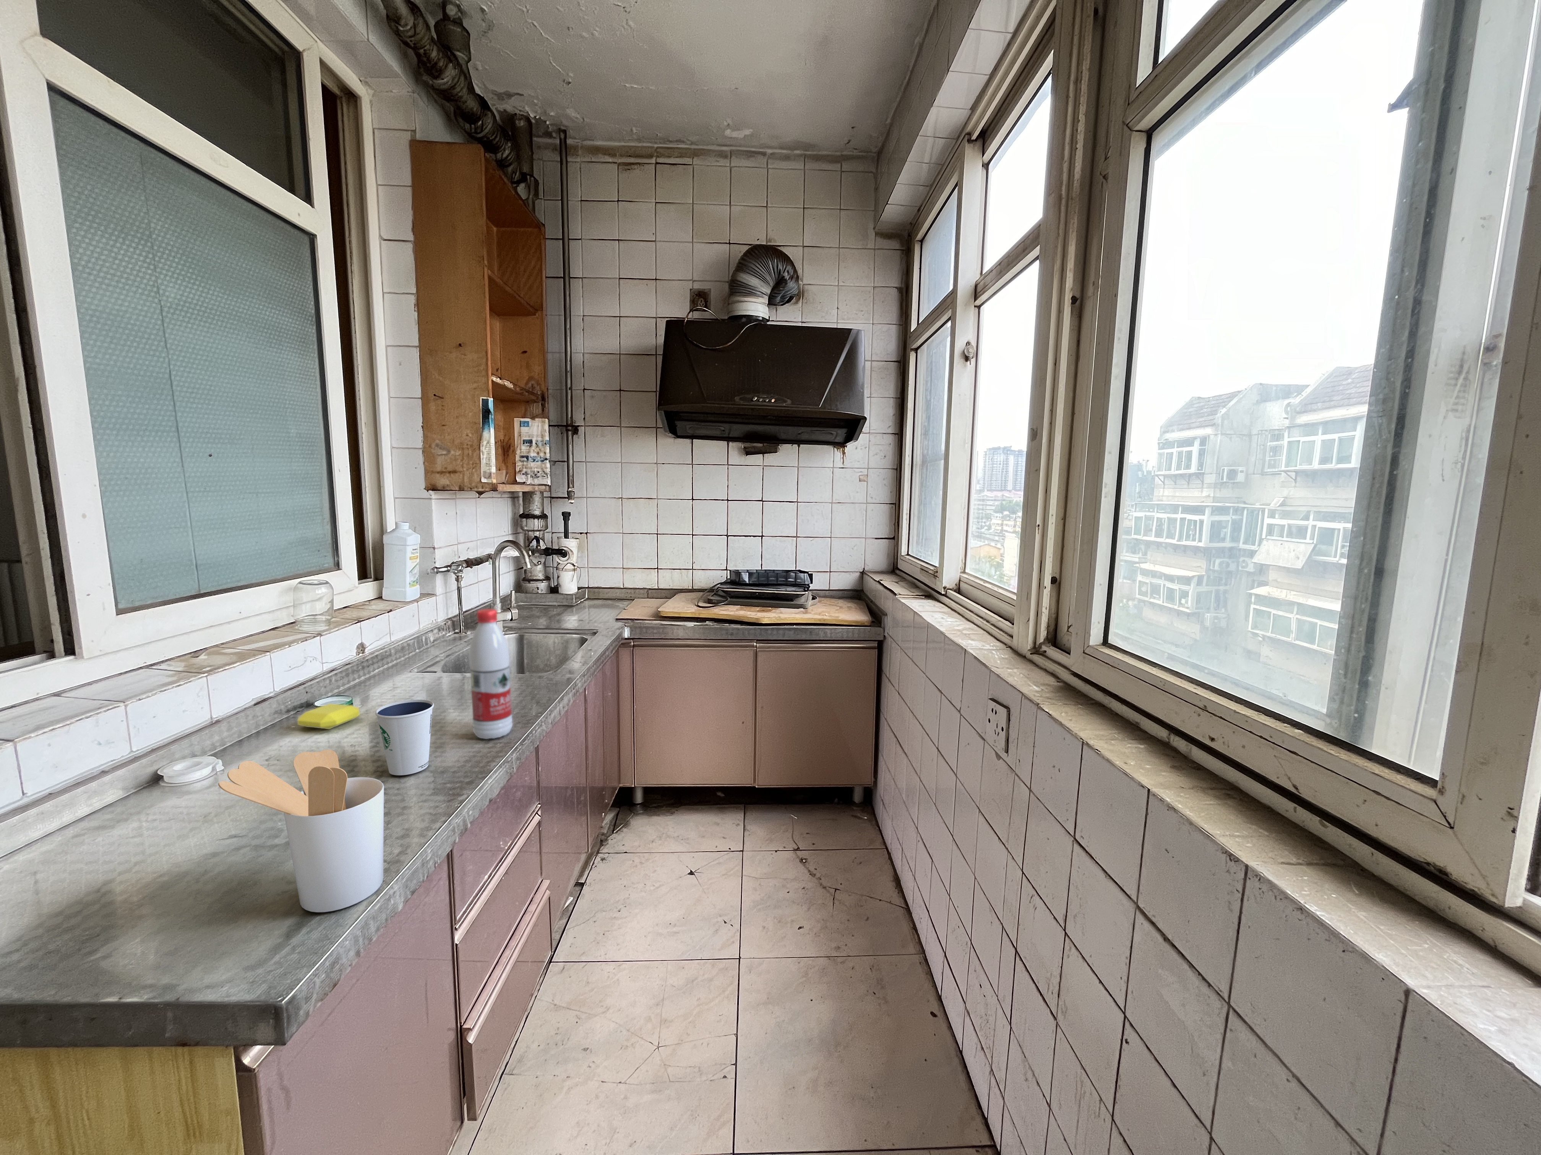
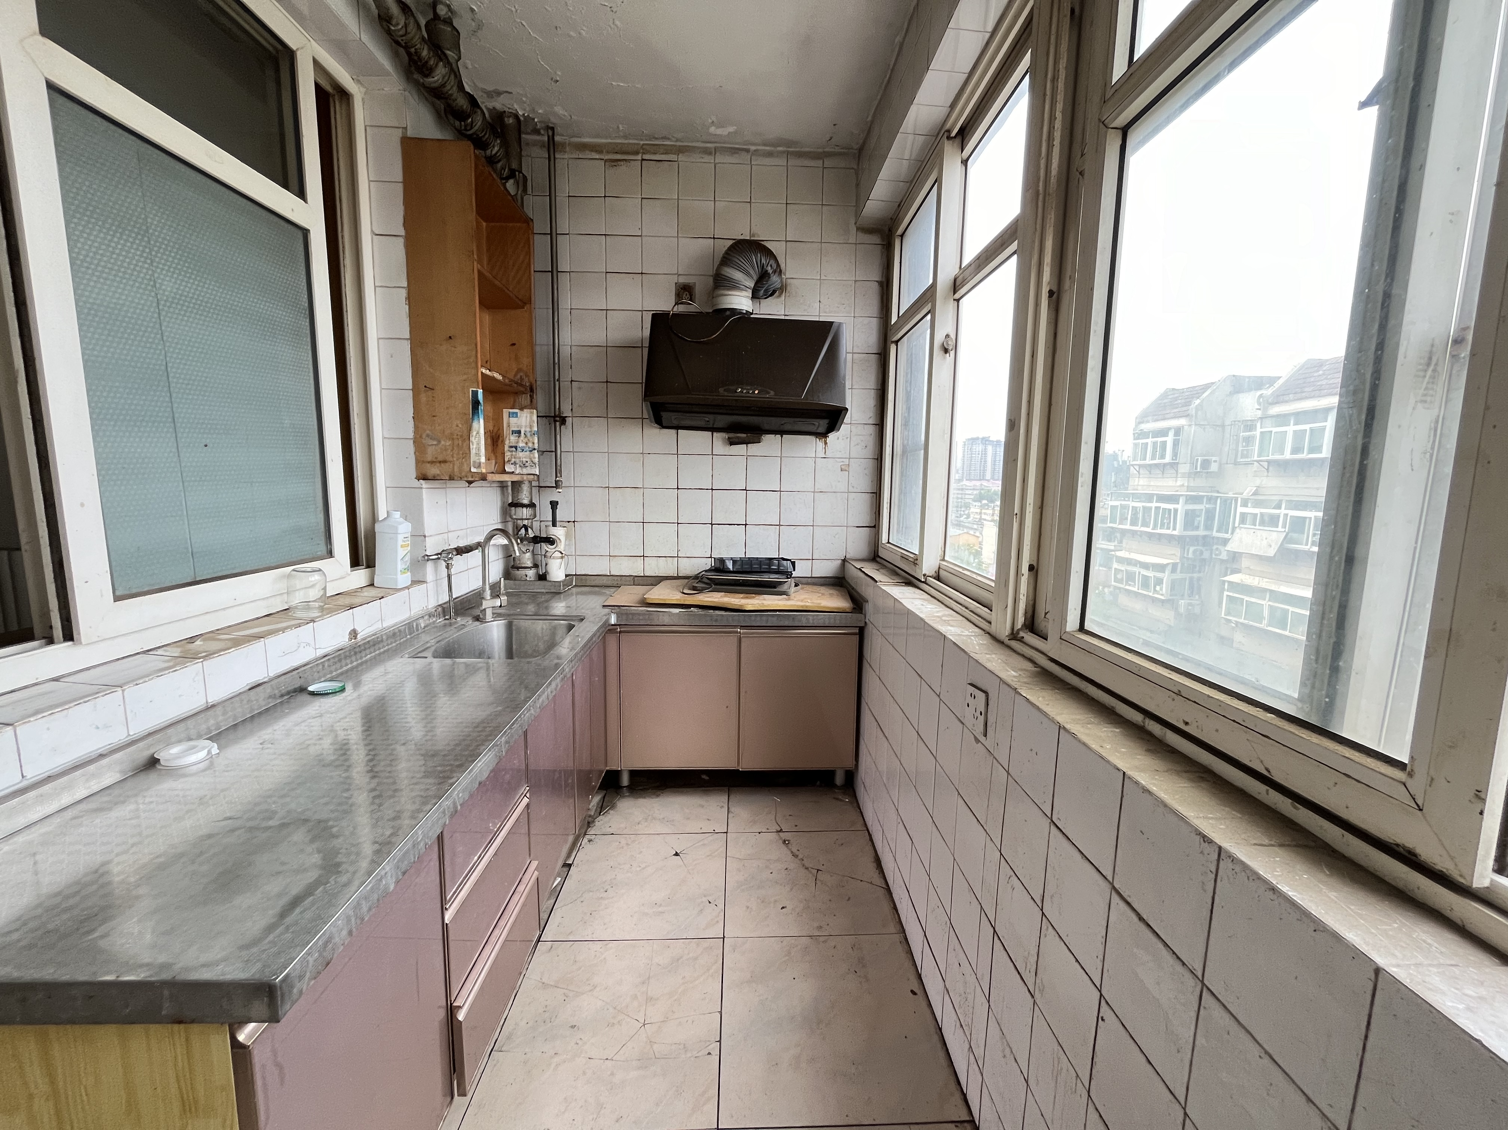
- water bottle [468,608,513,739]
- utensil holder [218,749,385,912]
- soap bar [297,702,360,729]
- dixie cup [375,699,434,775]
